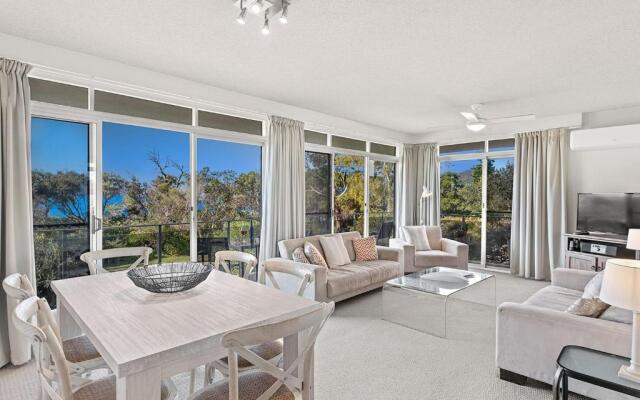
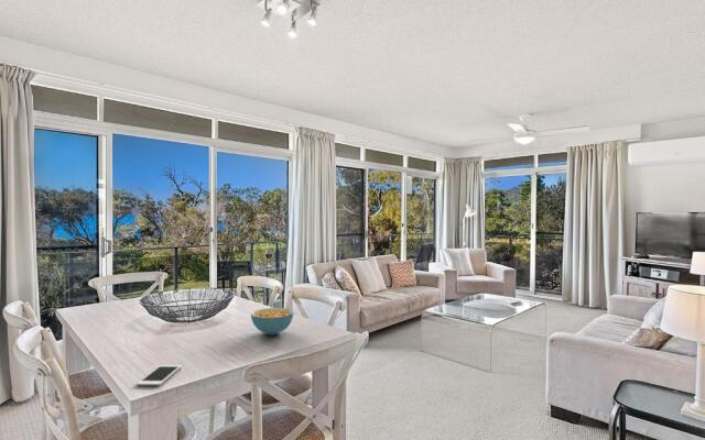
+ cereal bowl [250,307,295,336]
+ cell phone [135,364,183,386]
